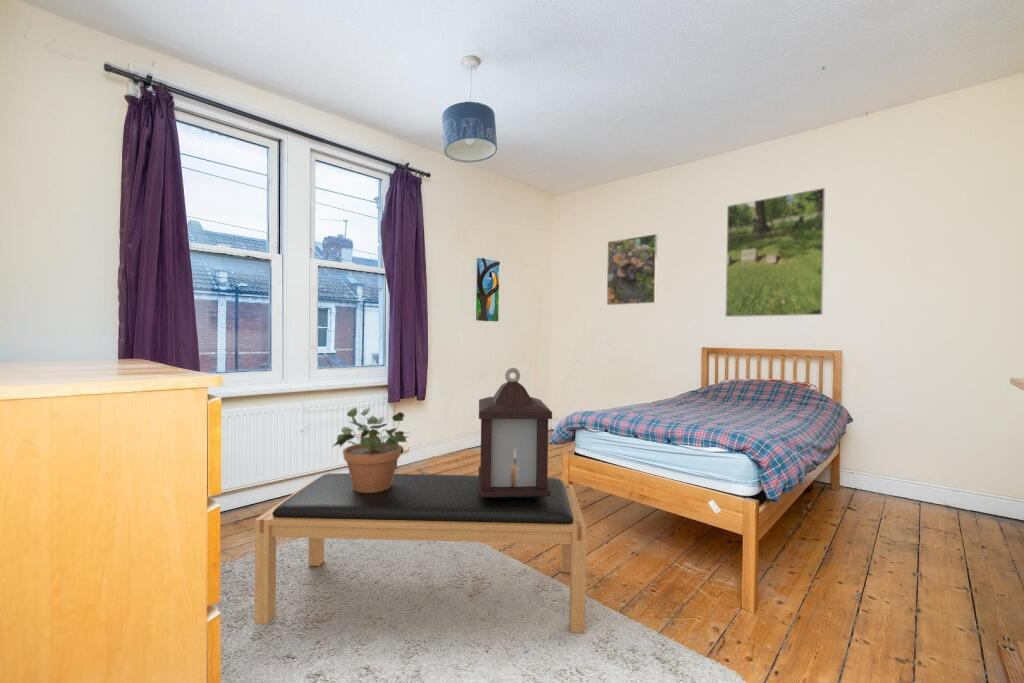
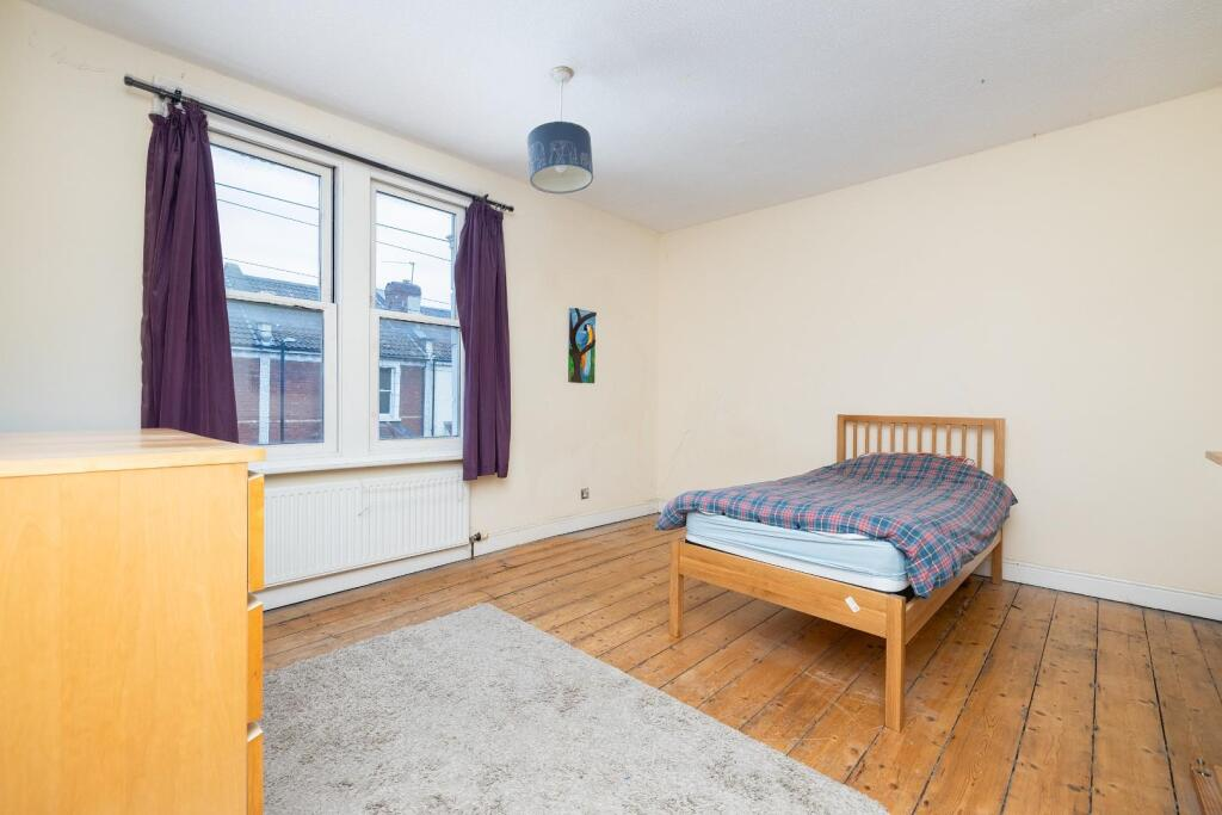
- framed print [724,187,826,318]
- bench [254,472,588,634]
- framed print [606,233,658,306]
- potted plant [331,405,410,493]
- lantern [478,367,553,498]
